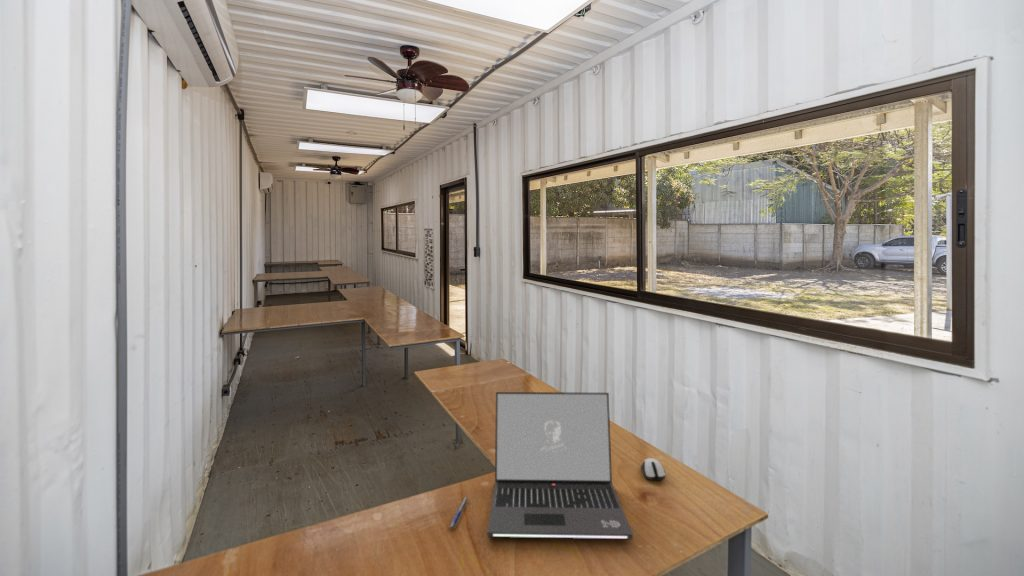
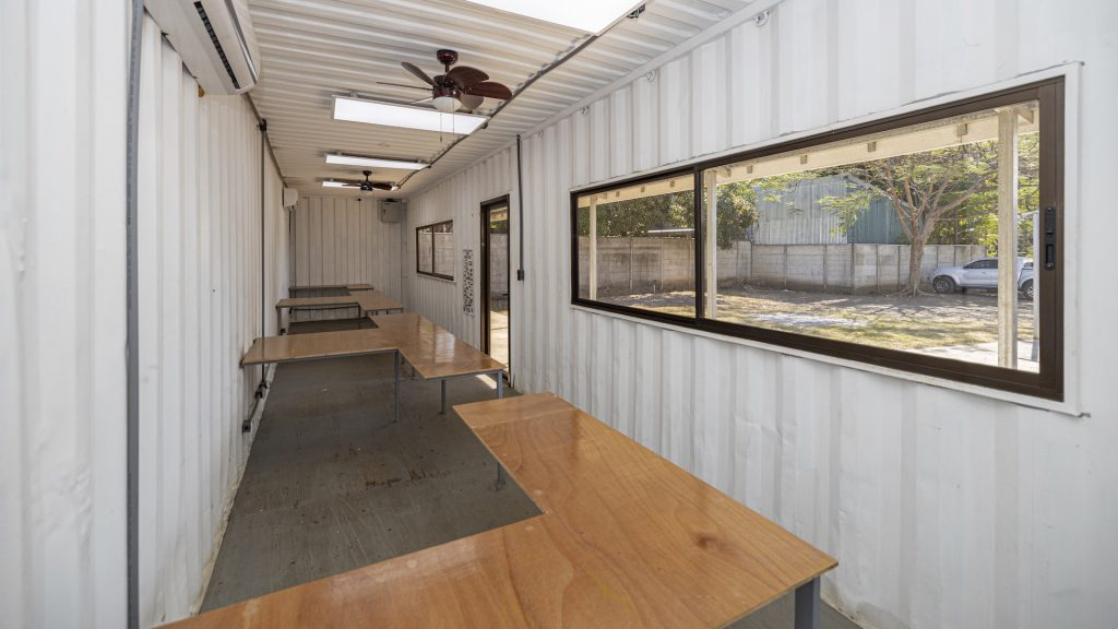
- laptop [486,391,634,540]
- pen [447,496,470,529]
- computer mouse [640,457,666,481]
